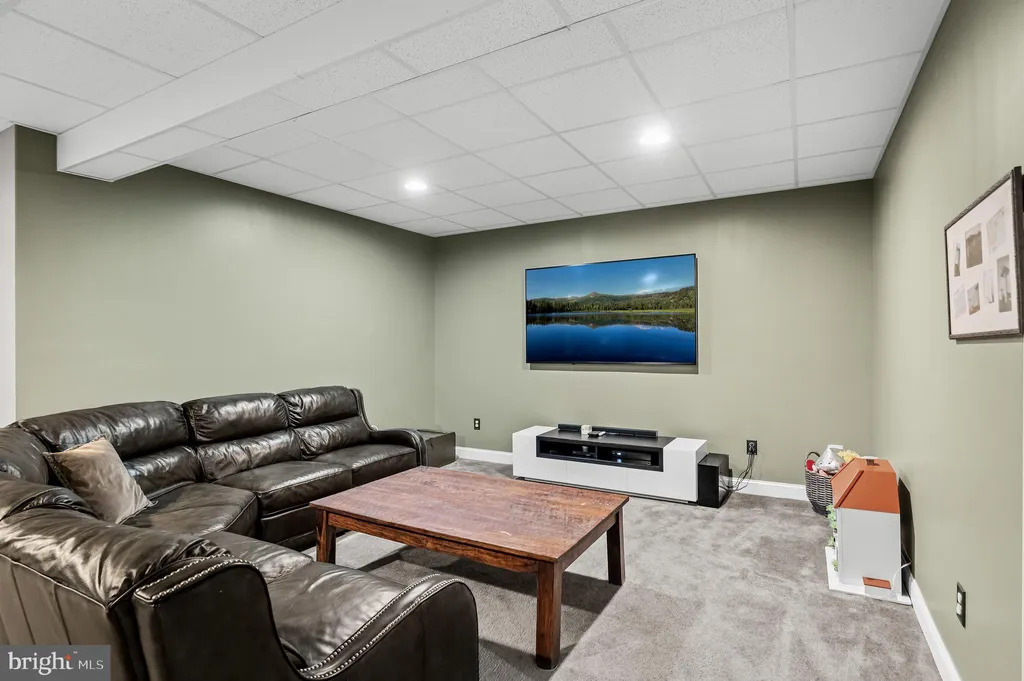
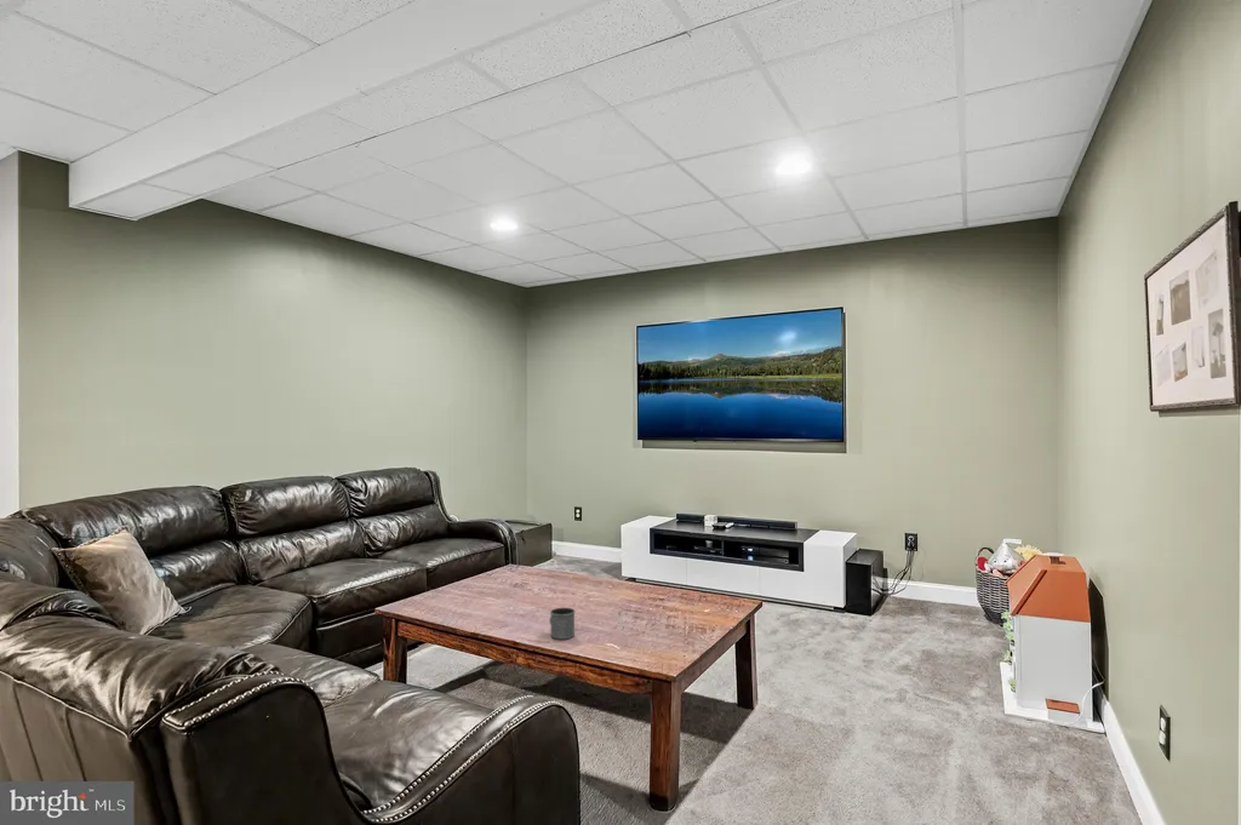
+ mug [549,607,577,641]
